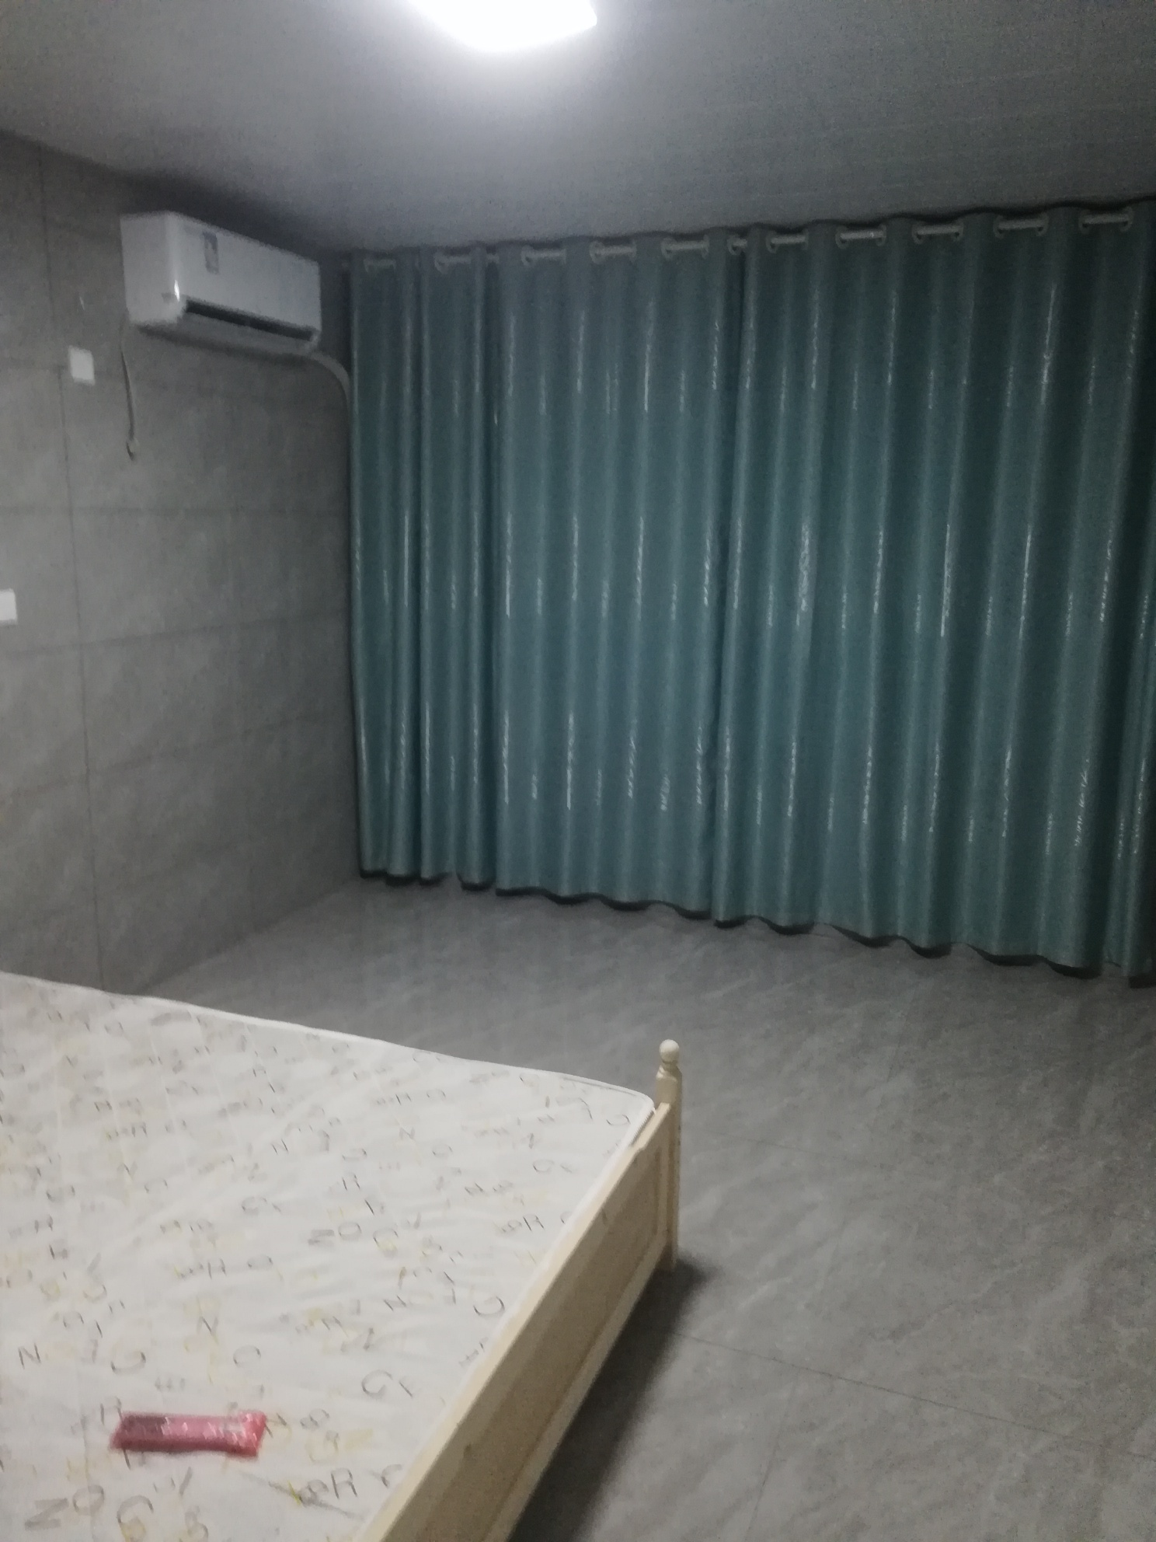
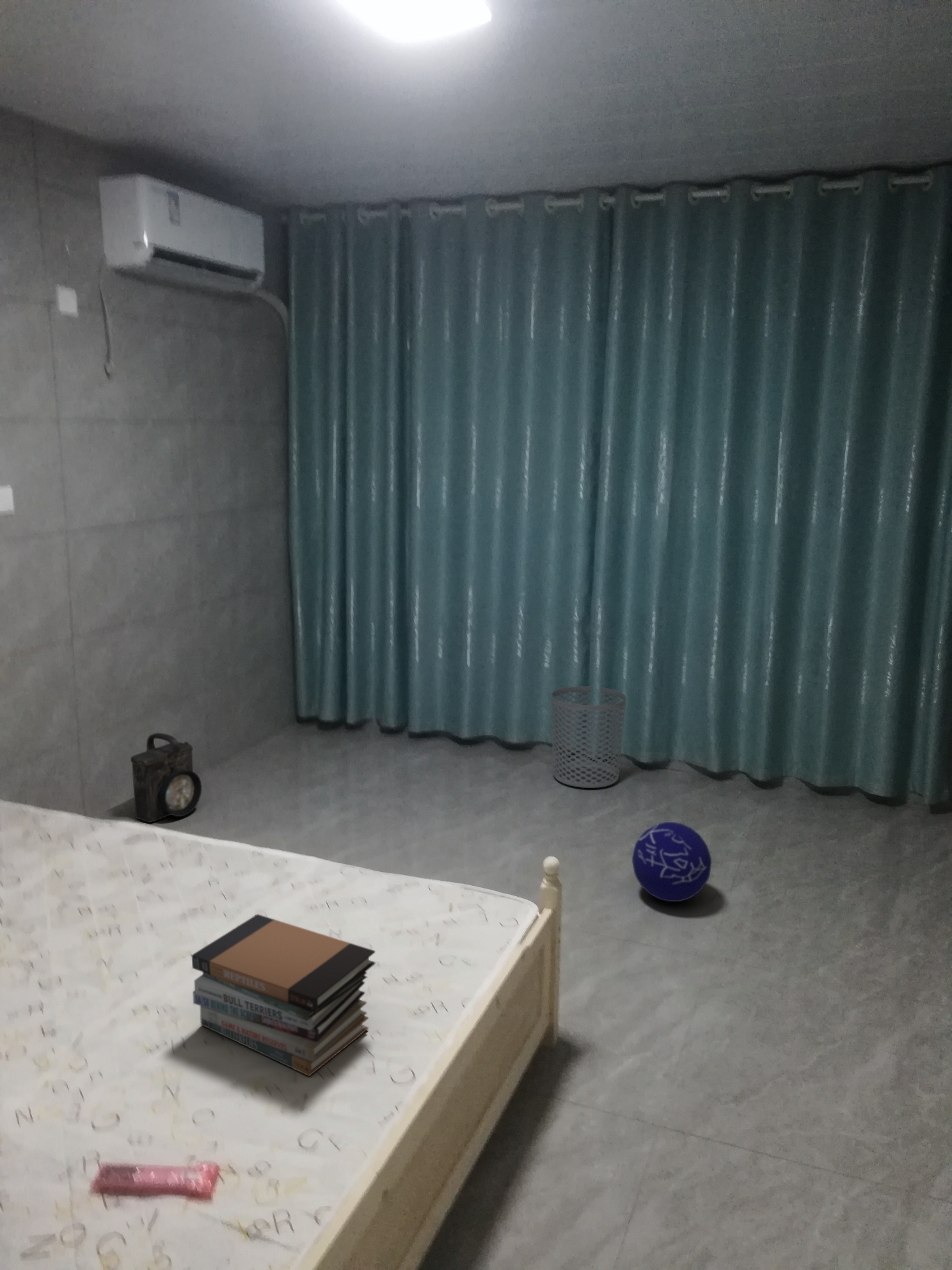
+ book stack [191,913,376,1077]
+ lantern [130,732,202,823]
+ ball [631,821,712,903]
+ waste bin [551,686,626,789]
